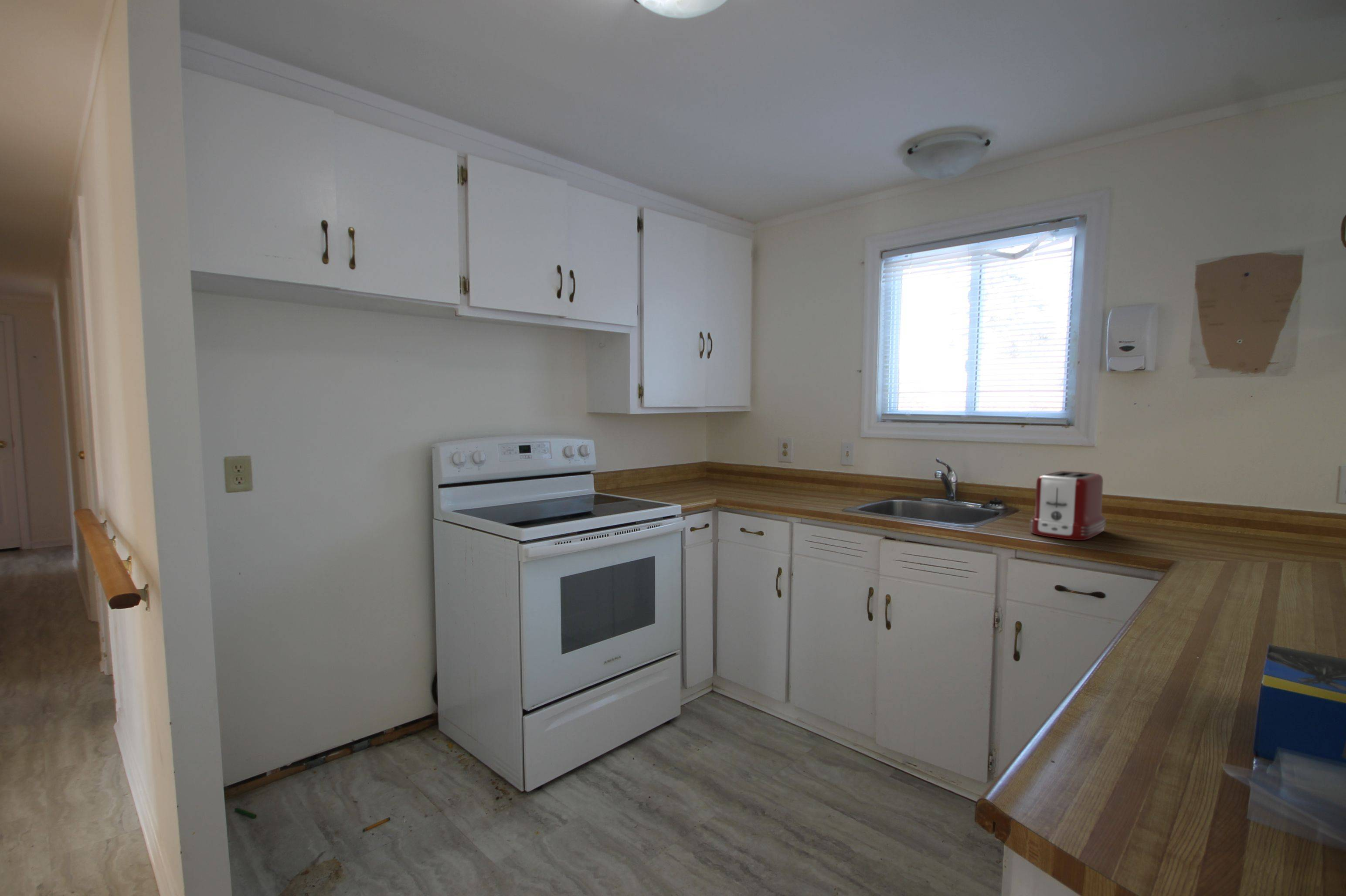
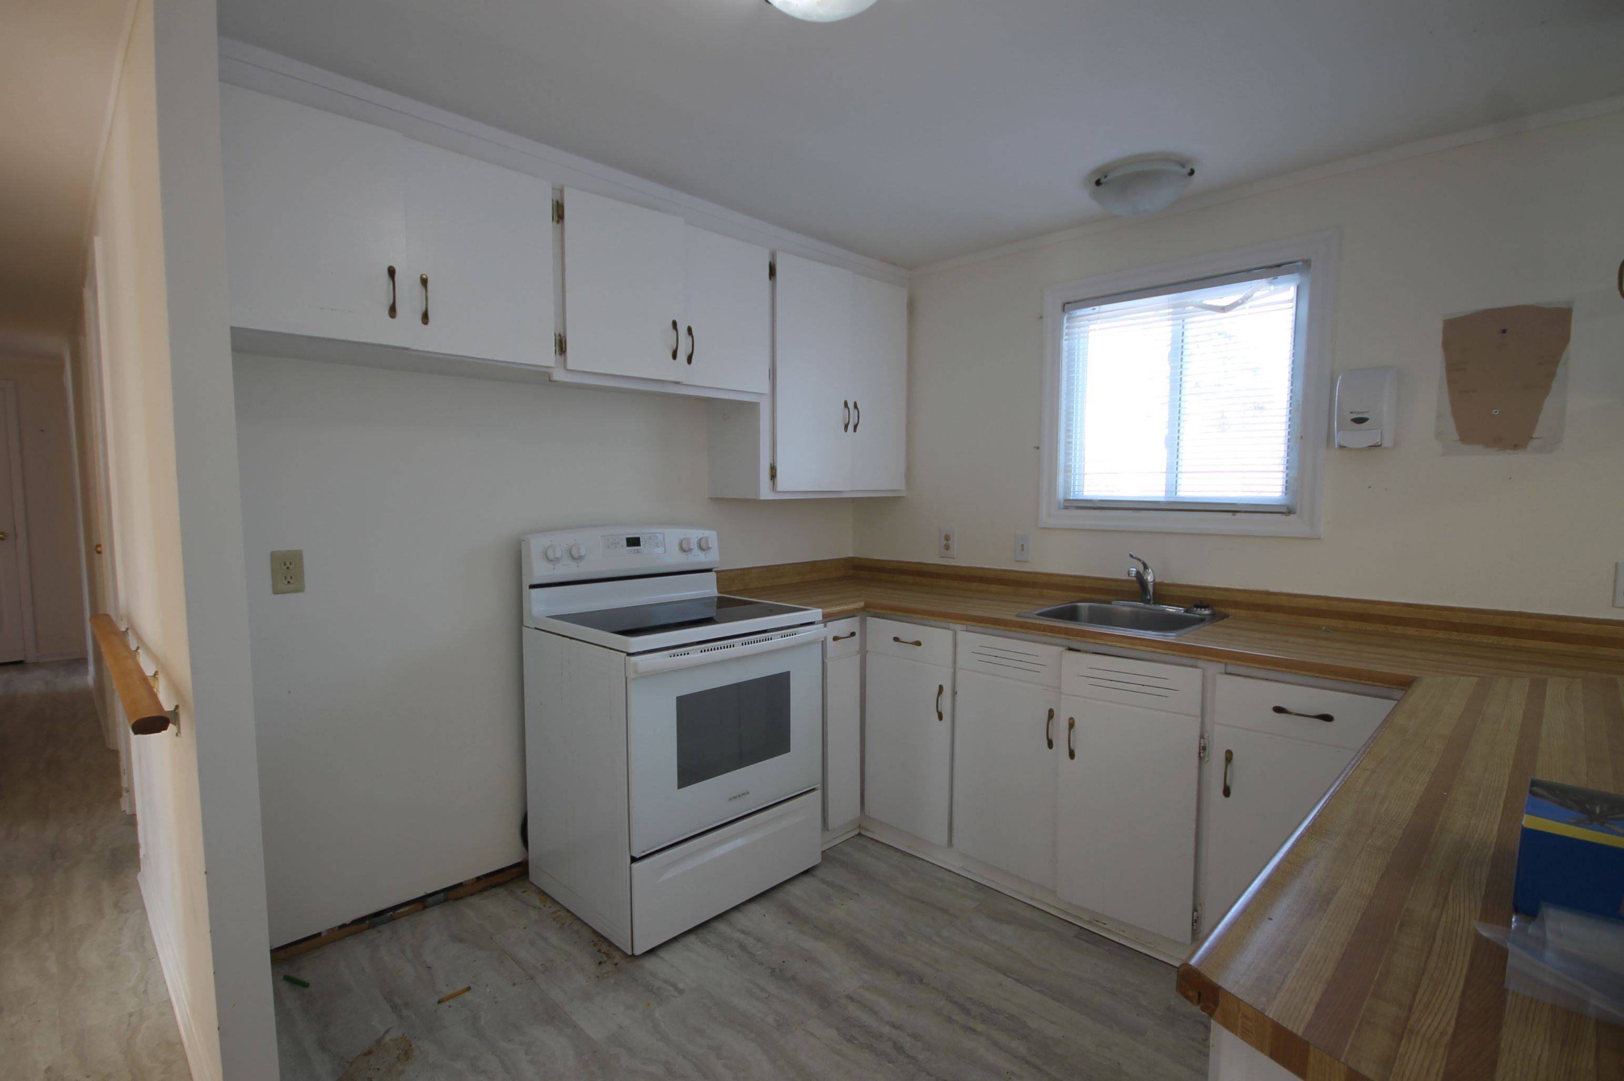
- toaster [1029,471,1106,540]
